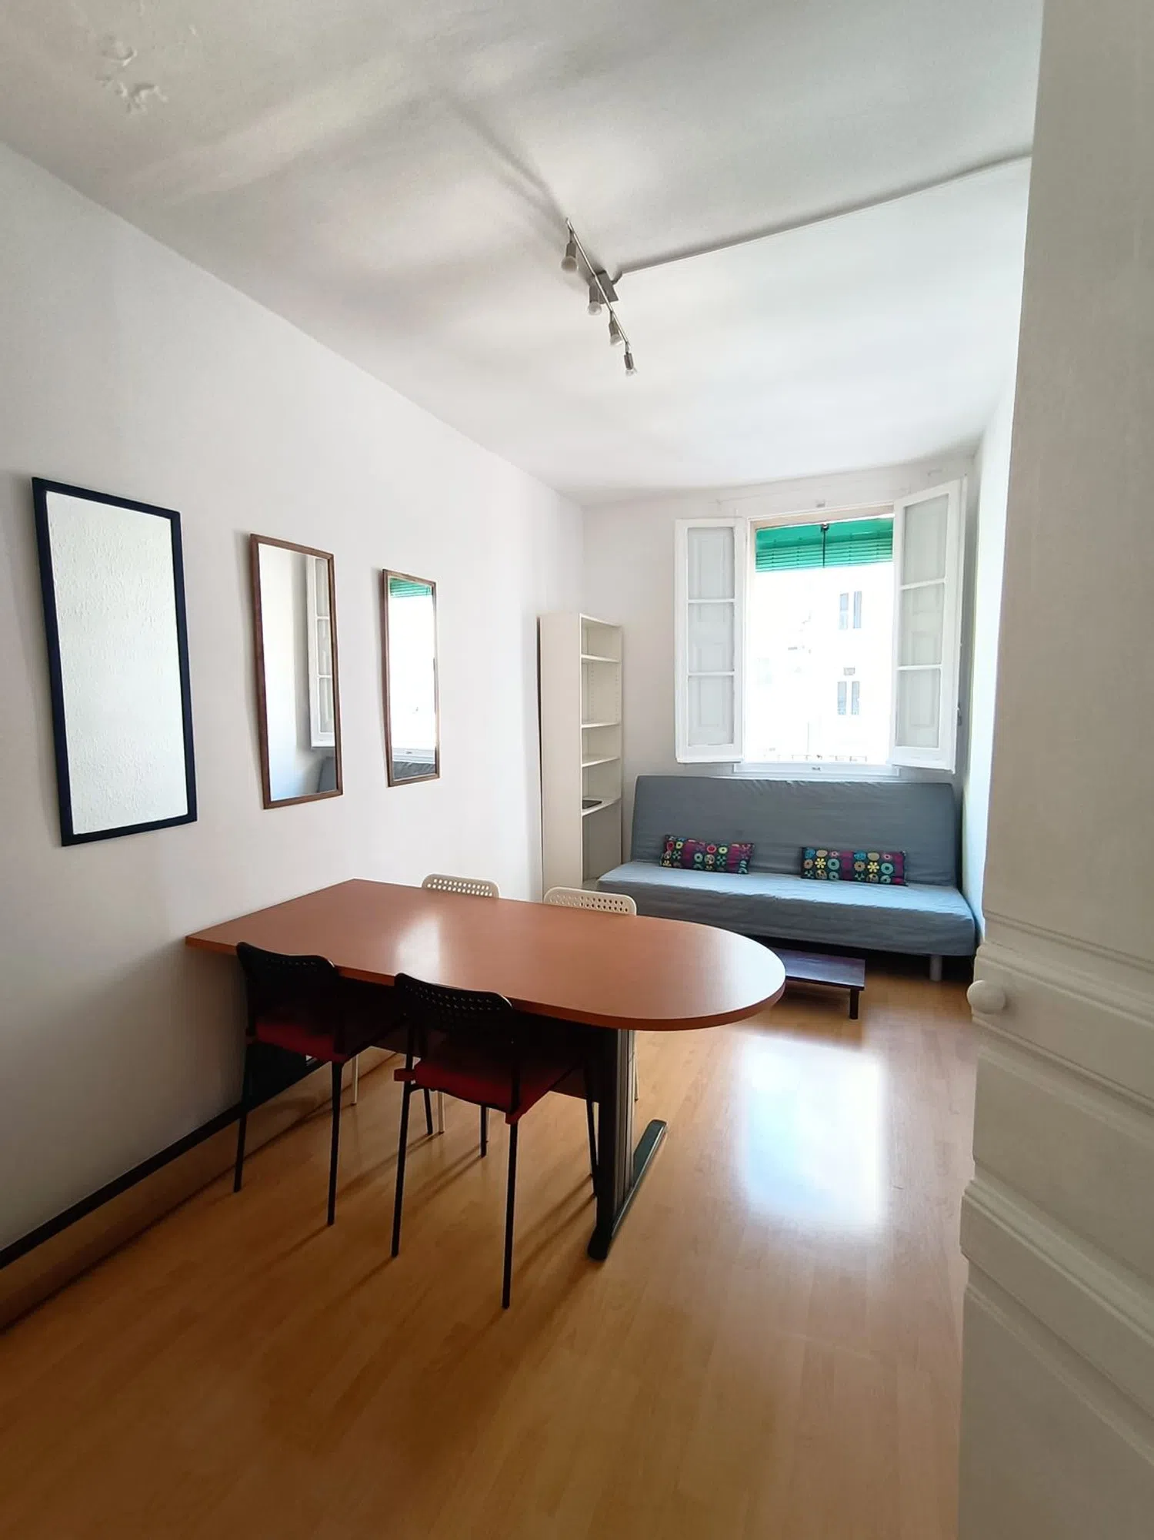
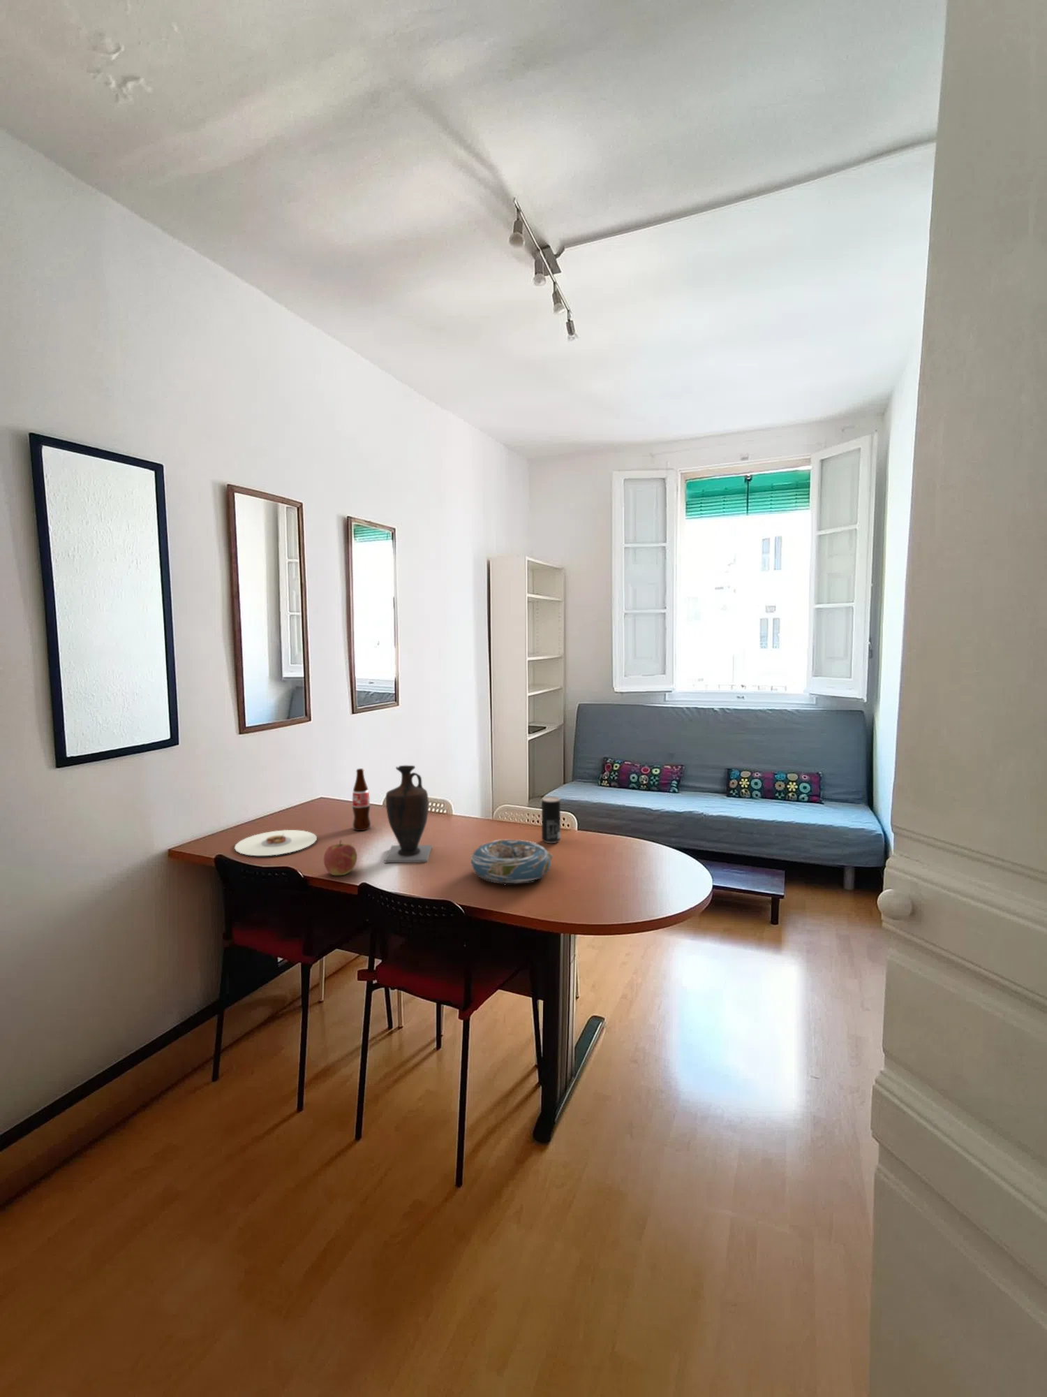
+ vase [383,765,432,864]
+ plate [234,829,318,857]
+ bottle [351,768,372,832]
+ apple [323,839,359,877]
+ beverage can [541,795,561,844]
+ decorative bowl [469,838,553,886]
